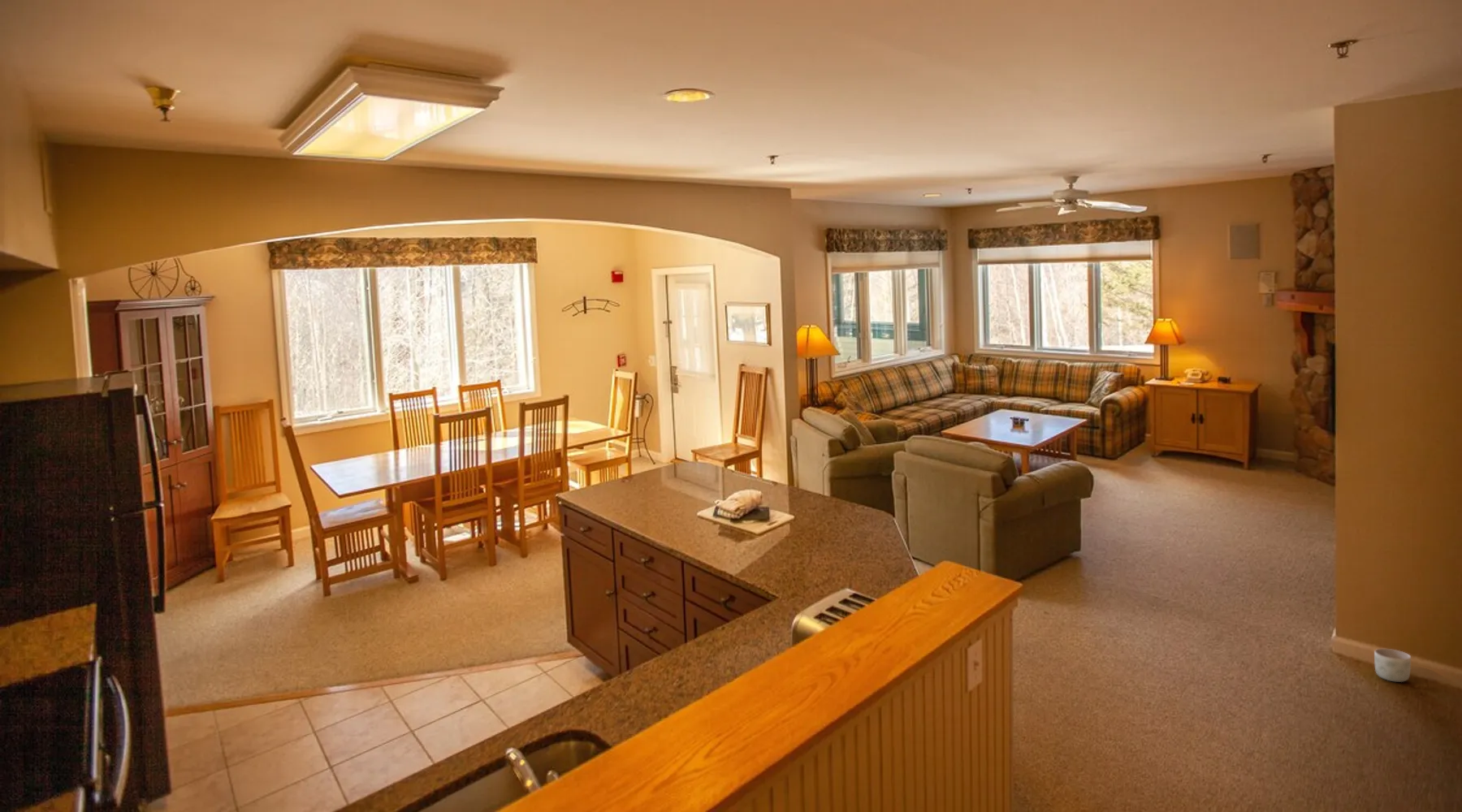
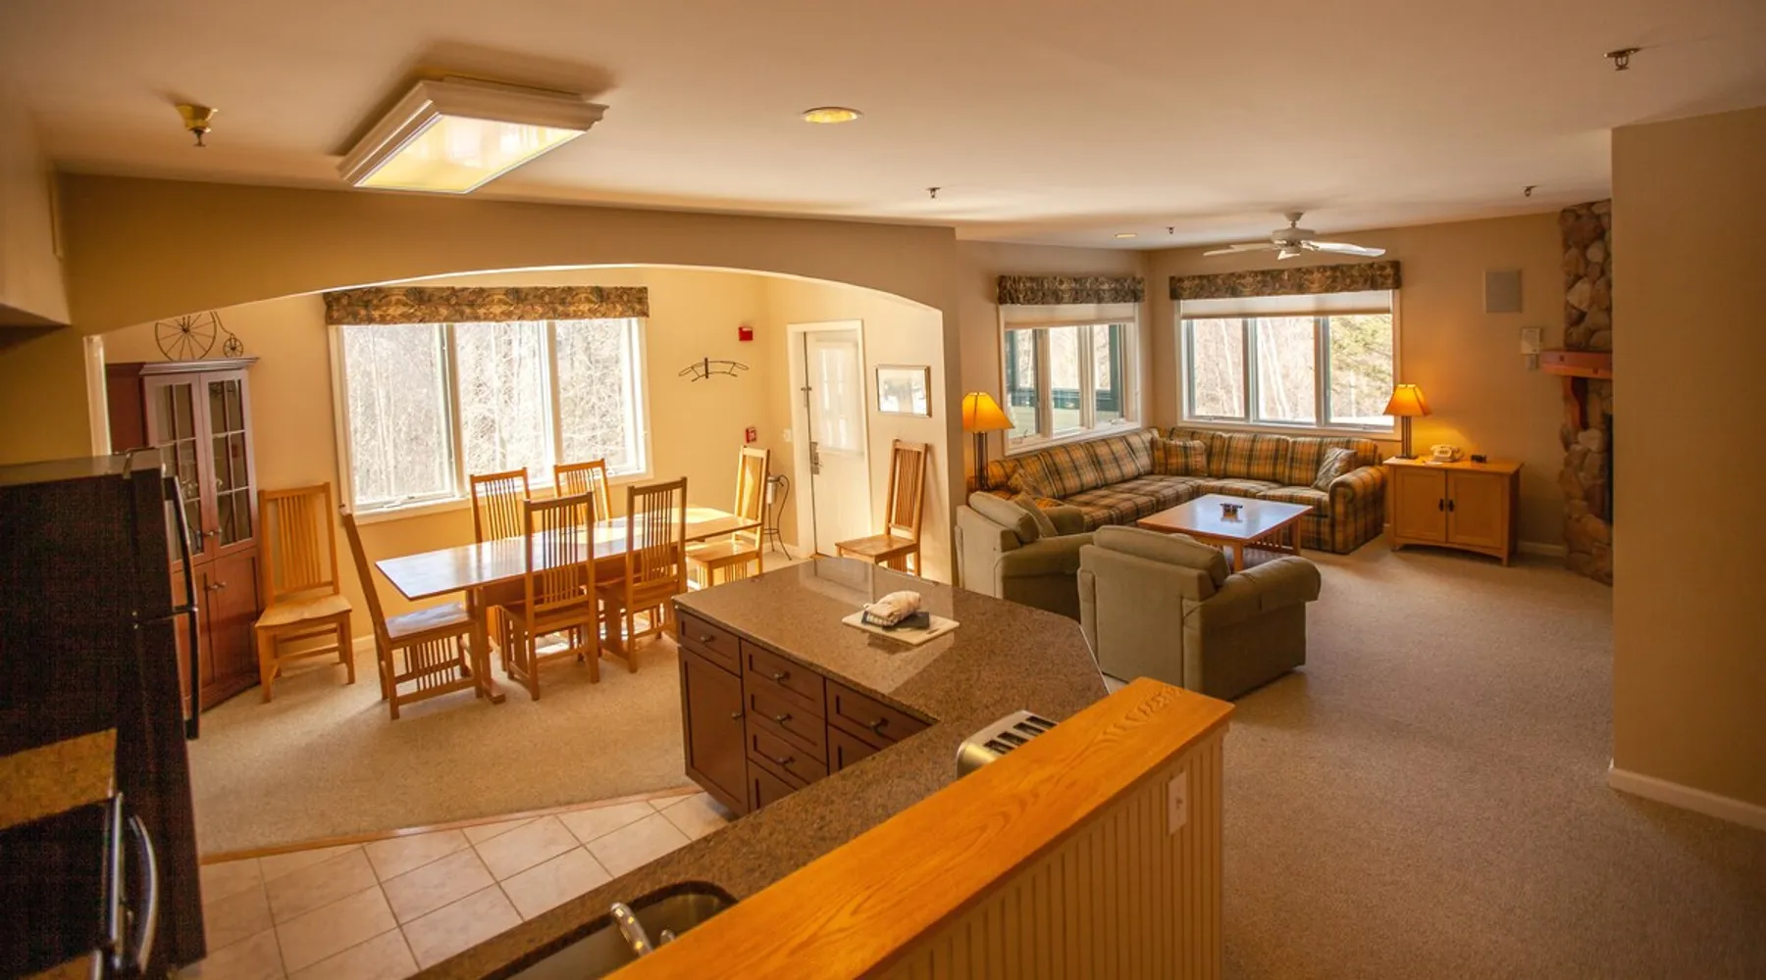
- planter [1373,648,1412,683]
